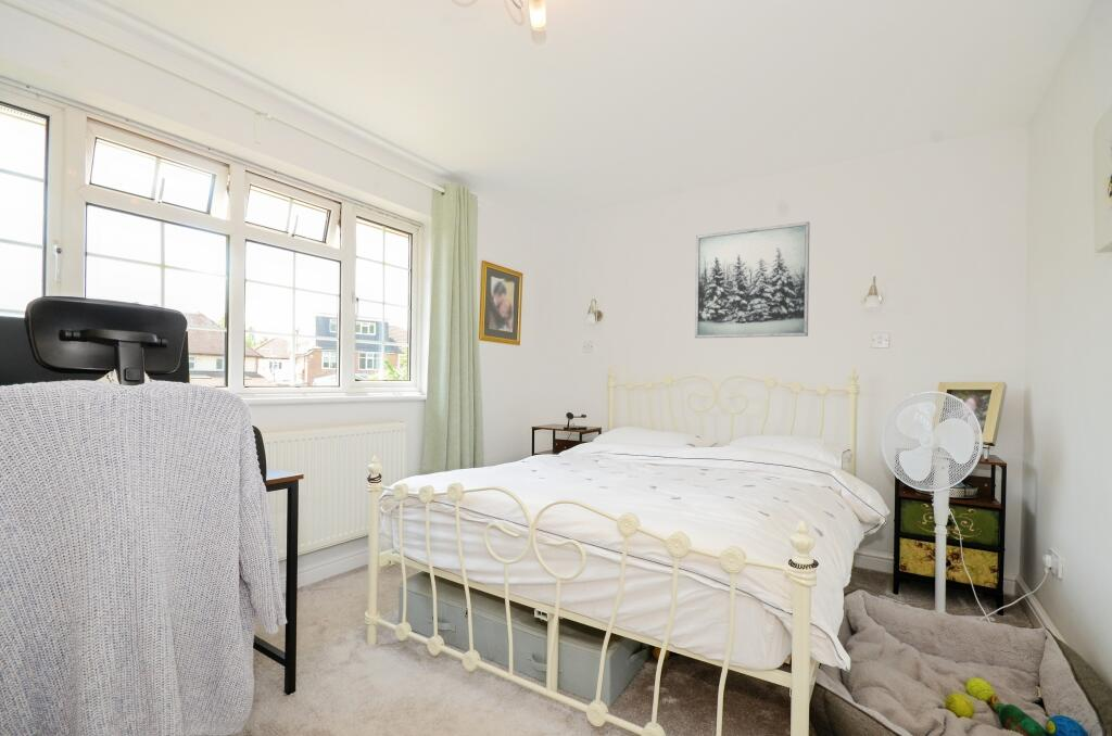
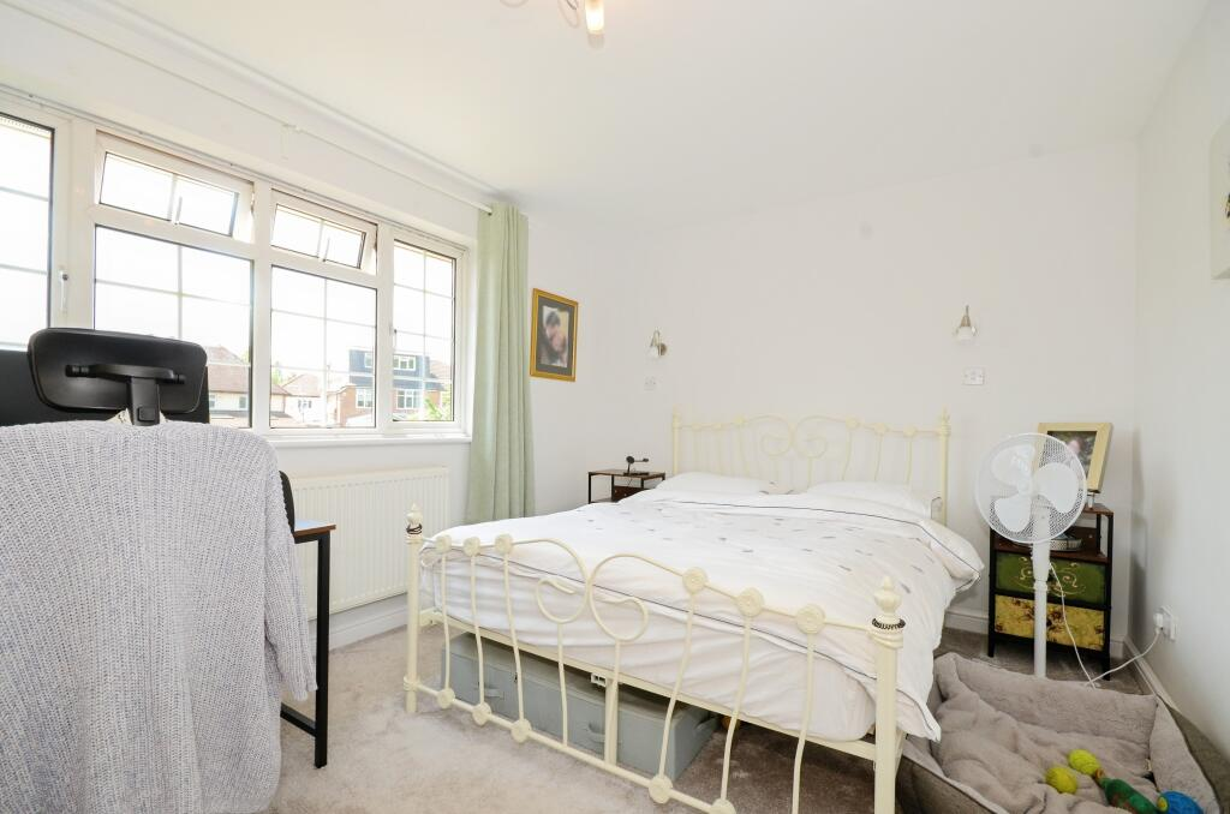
- wall art [694,220,811,339]
